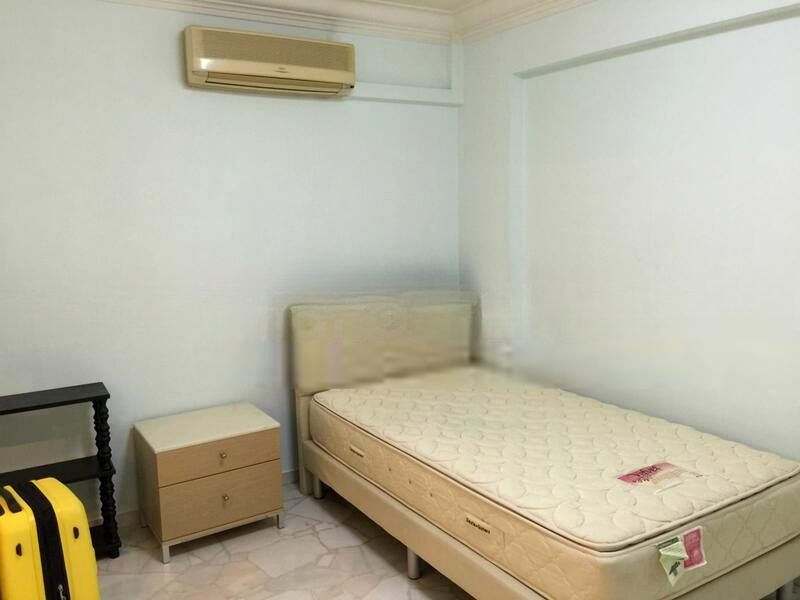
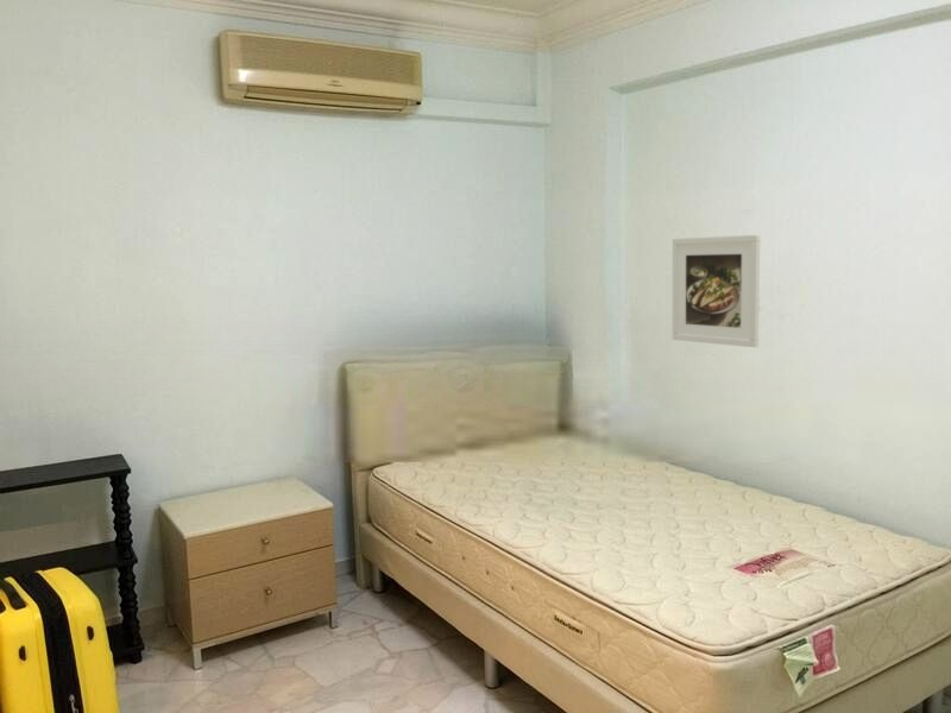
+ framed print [672,234,761,348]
